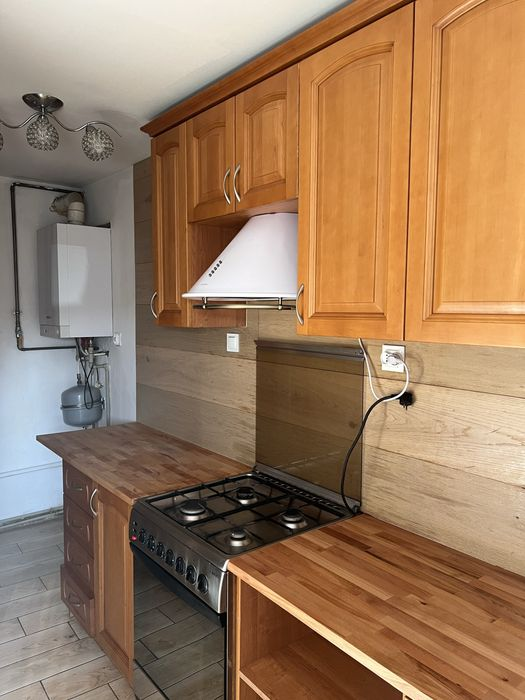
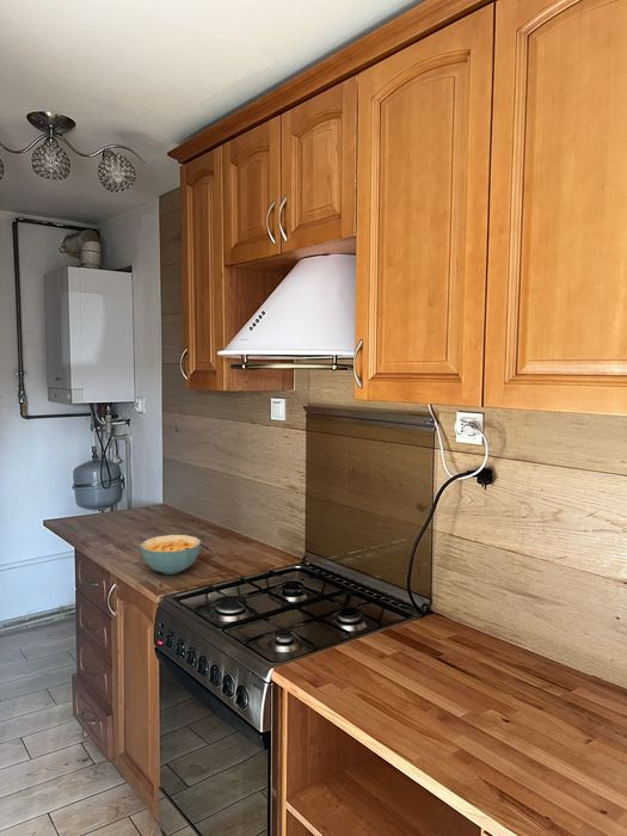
+ cereal bowl [139,534,202,576]
